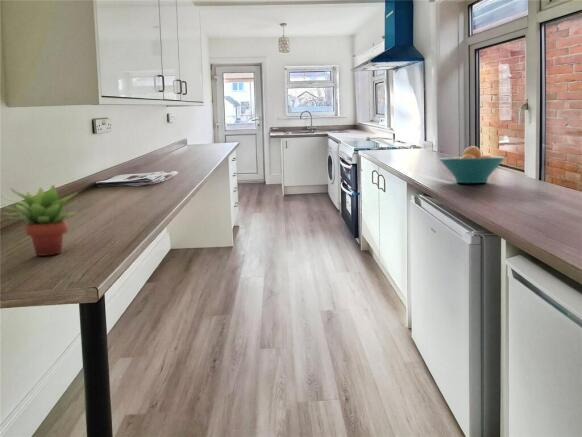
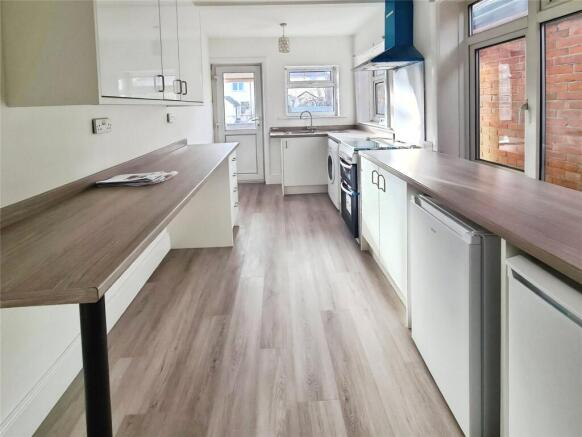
- fruit bowl [439,145,506,184]
- succulent plant [0,184,80,257]
